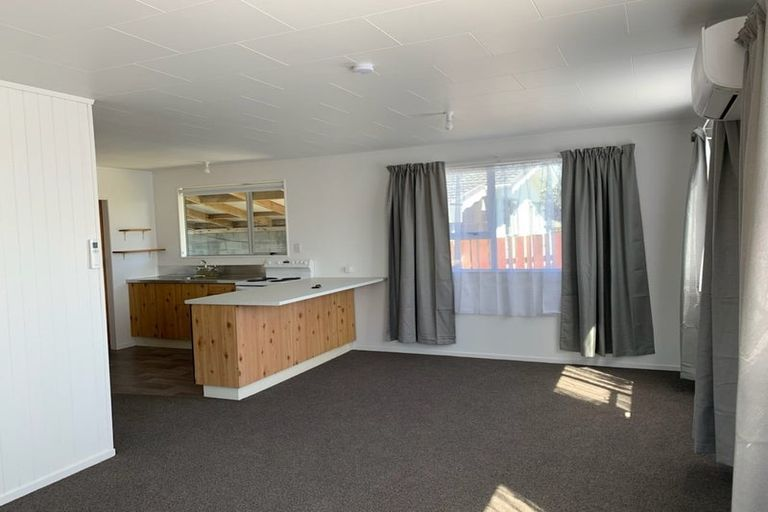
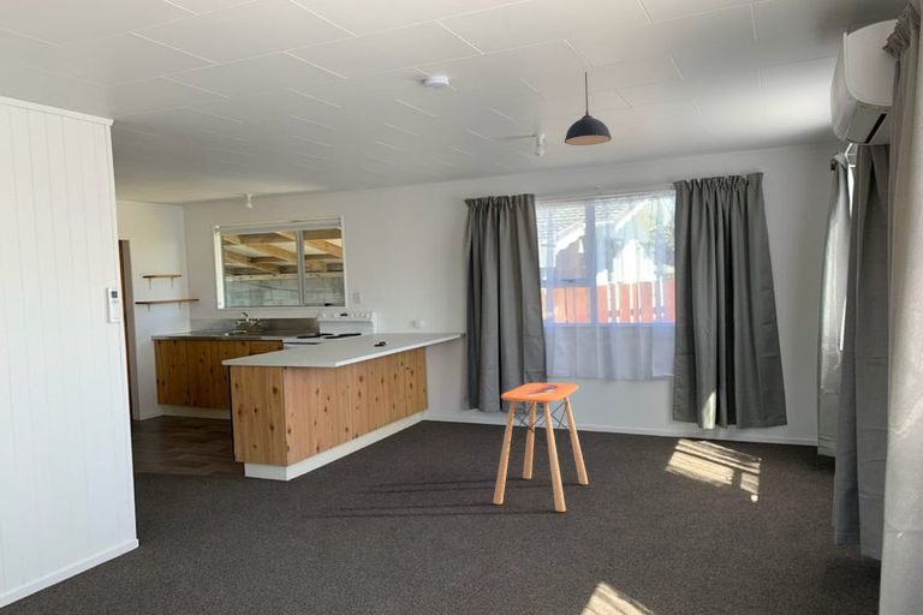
+ side table [492,382,589,513]
+ pendant light [564,71,613,147]
